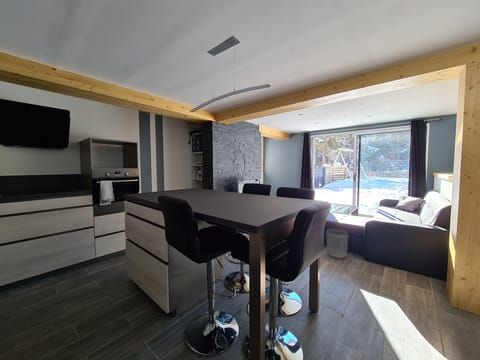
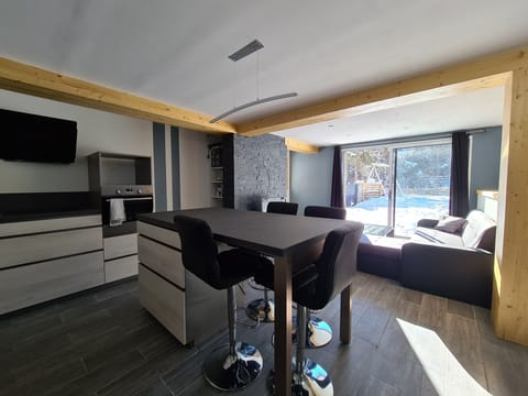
- waste bin [325,228,349,259]
